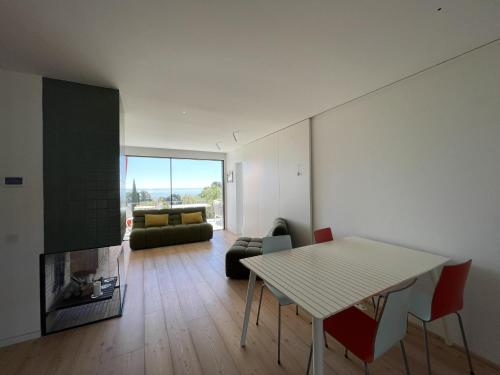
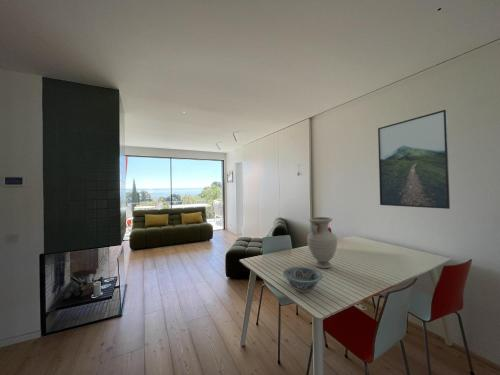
+ vase [306,216,338,269]
+ bowl [282,265,324,293]
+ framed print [377,109,451,210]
